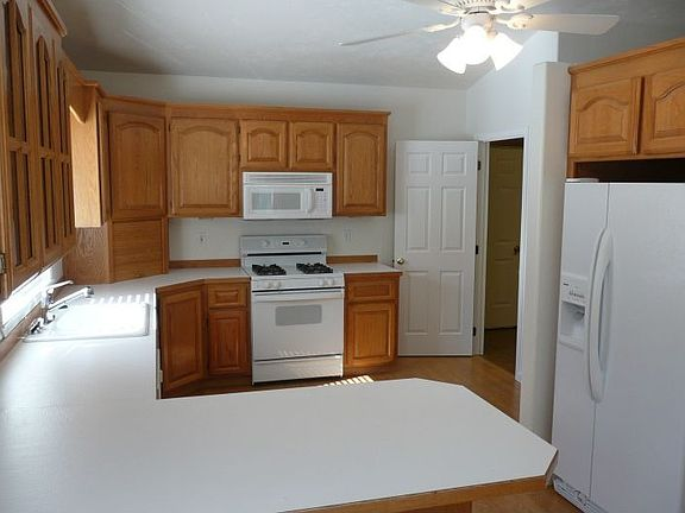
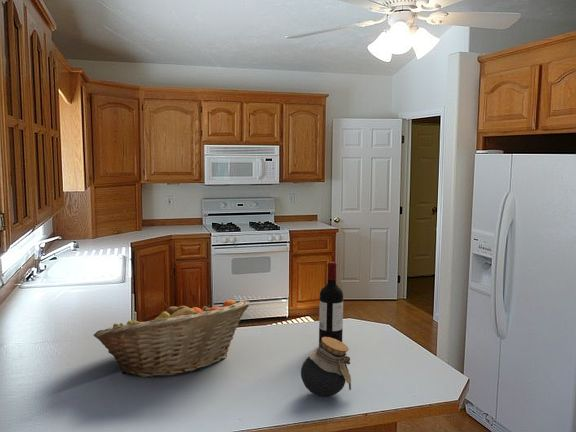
+ wine bottle [318,261,344,344]
+ fruit basket [92,299,251,378]
+ jar [300,337,352,398]
